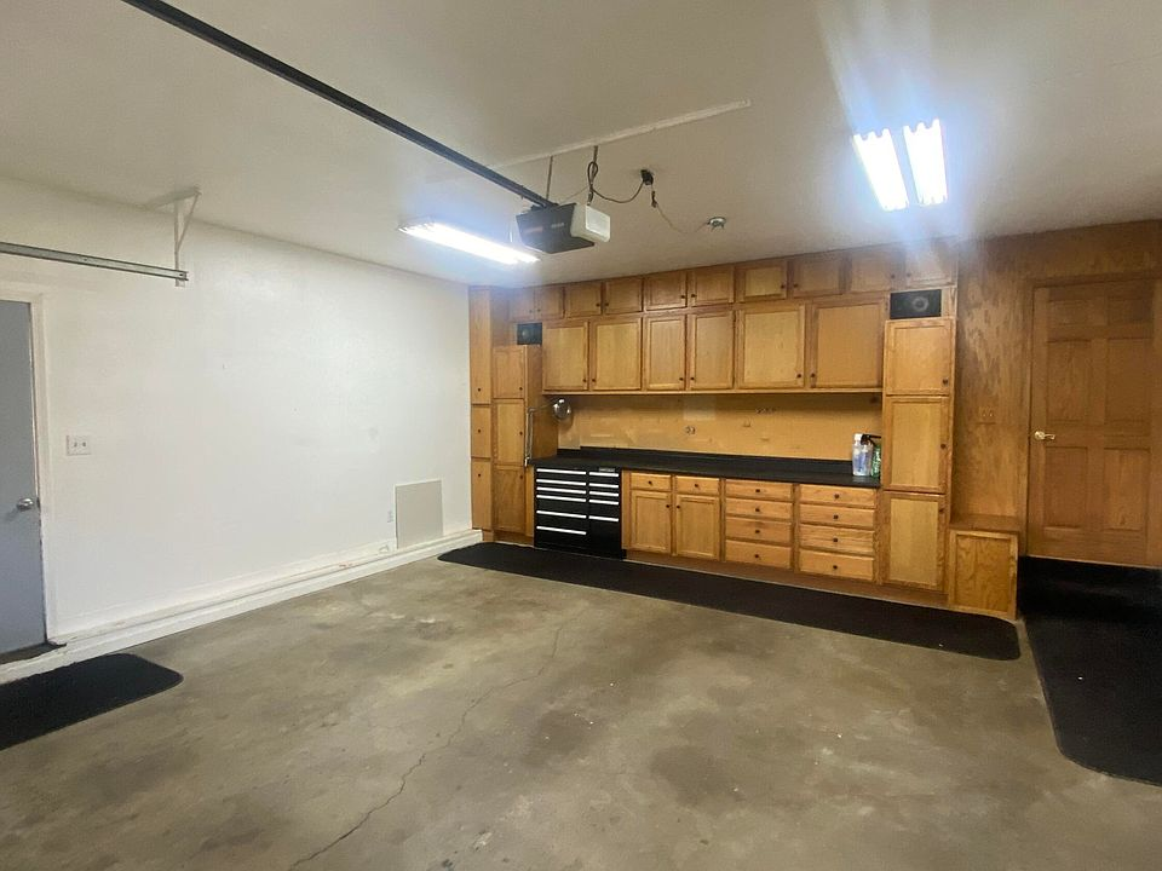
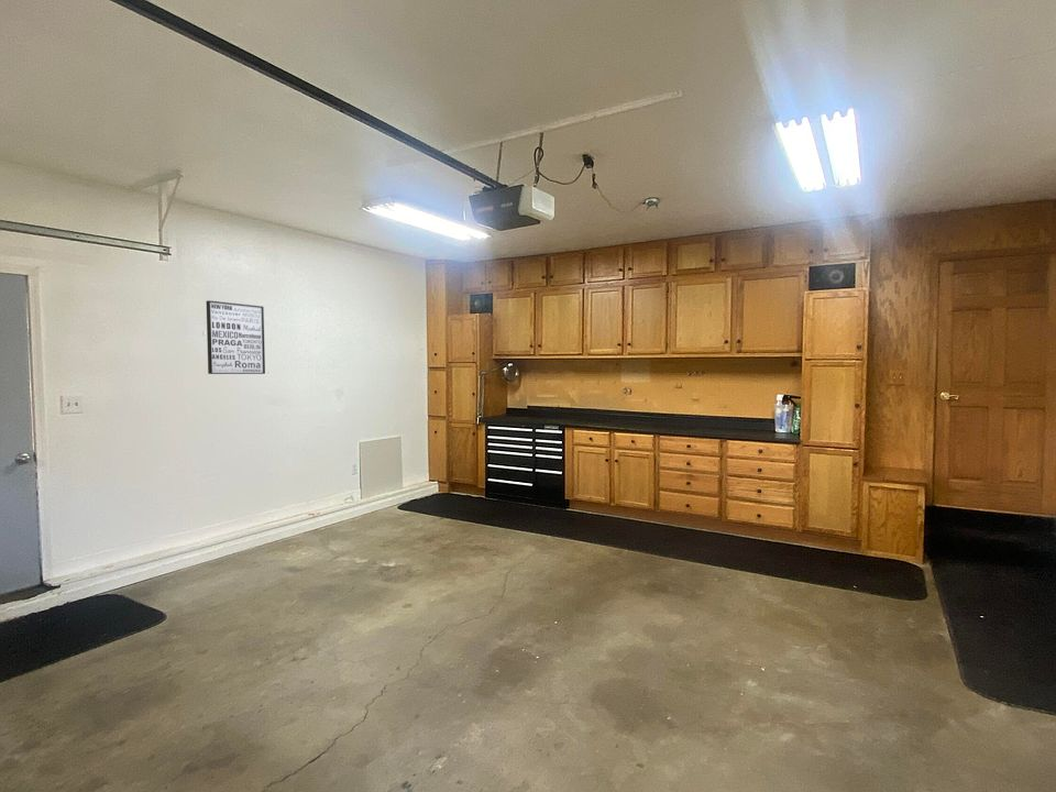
+ wall art [206,299,266,375]
